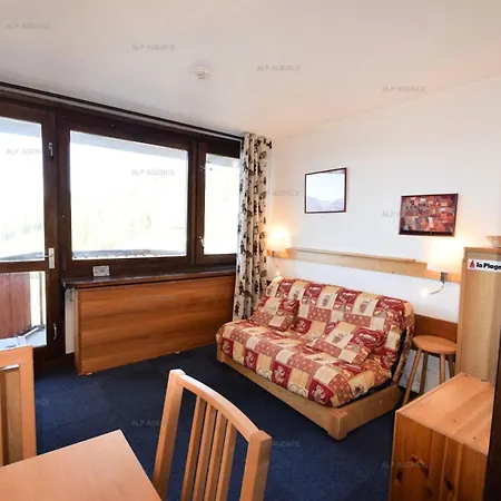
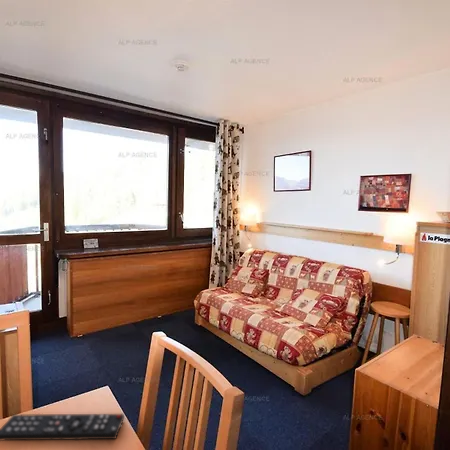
+ remote control [0,413,125,442]
